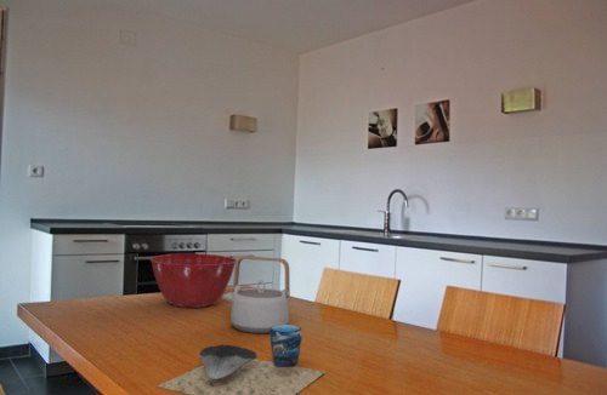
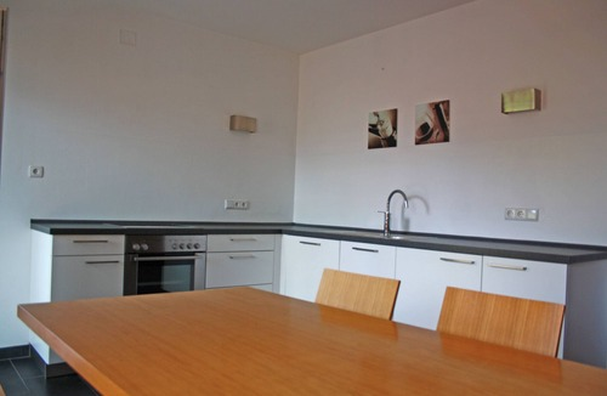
- teapot [221,254,291,334]
- mixing bowl [149,252,238,309]
- cup [157,324,327,395]
